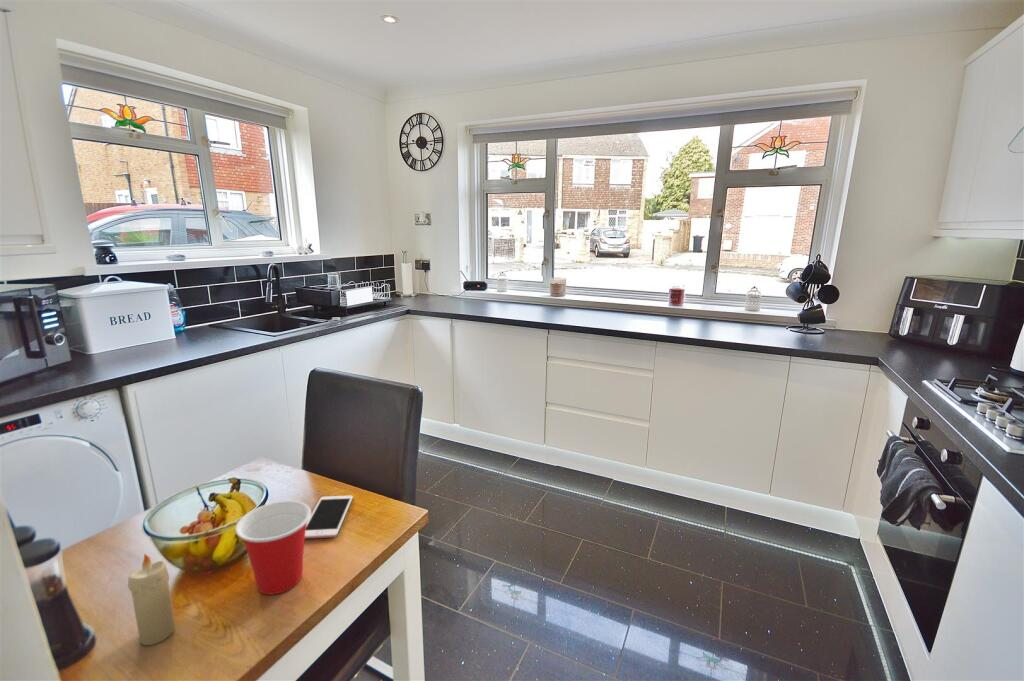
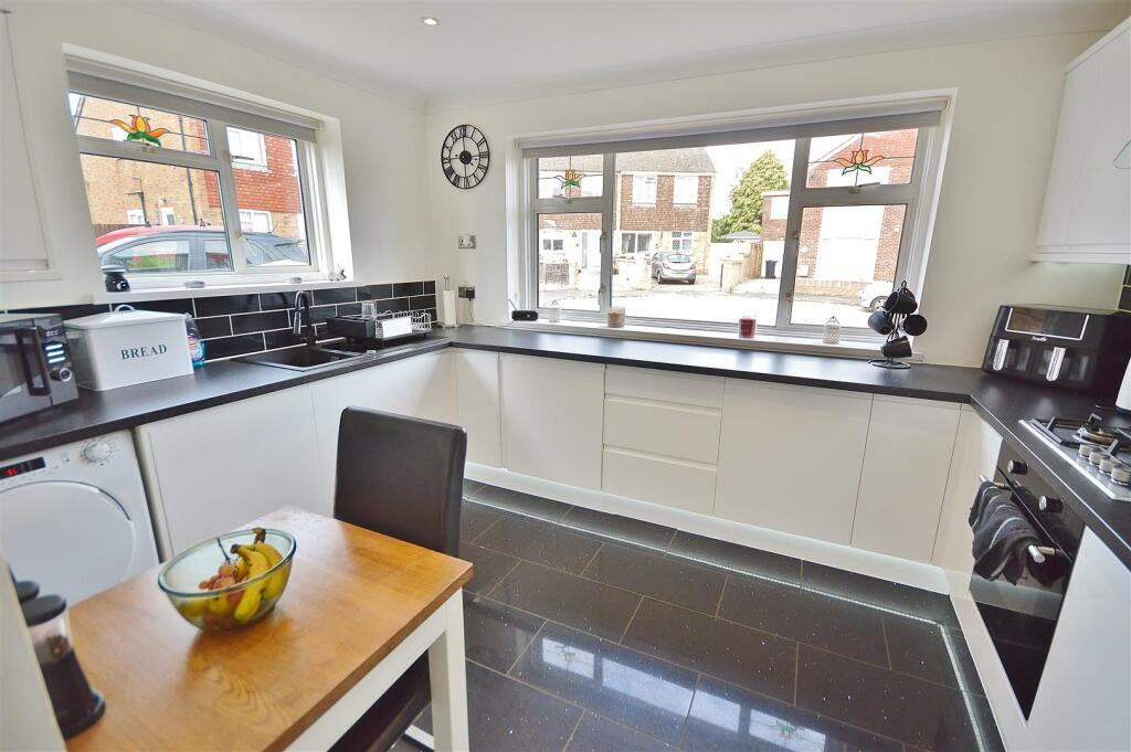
- cell phone [305,495,354,539]
- cup [234,500,312,596]
- candle [127,553,176,646]
